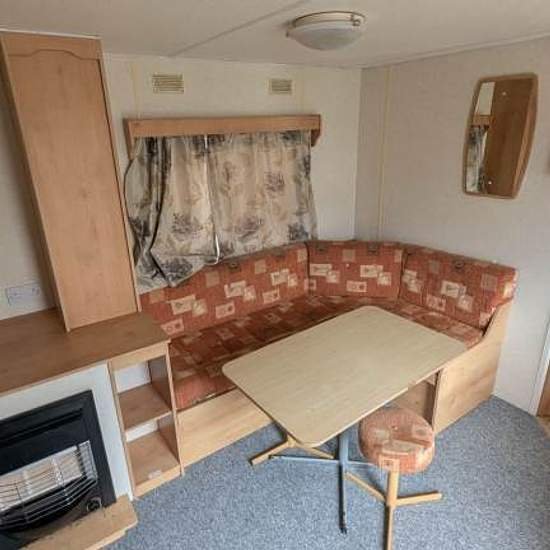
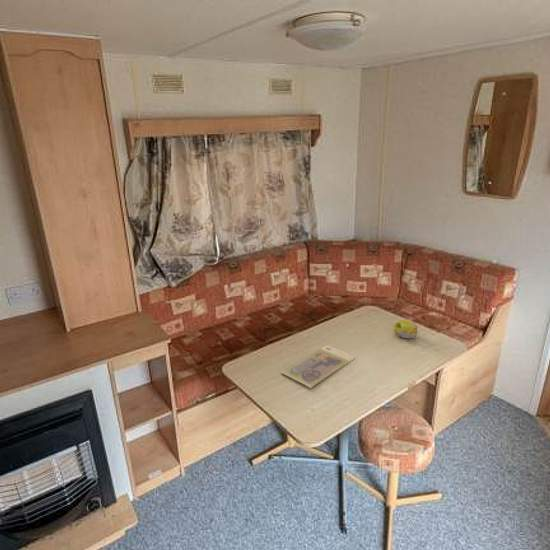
+ cash [280,344,357,389]
+ fruit [393,319,418,339]
